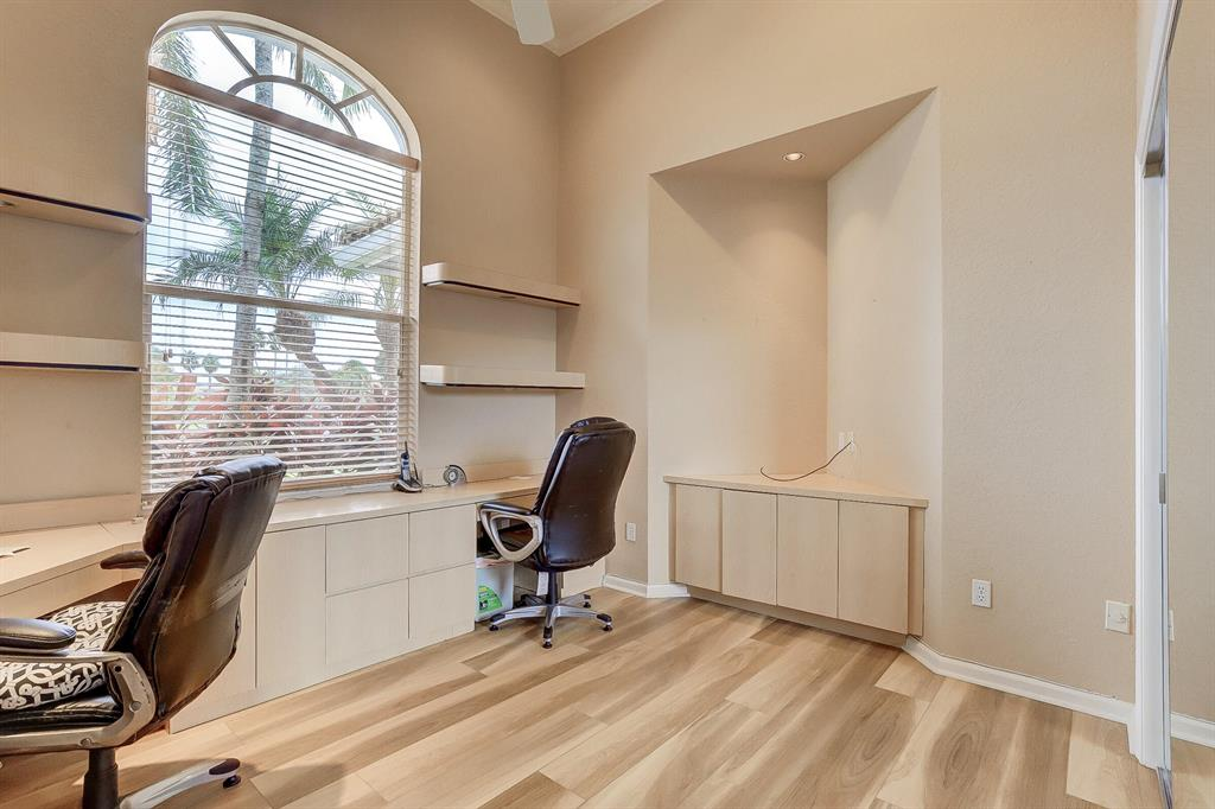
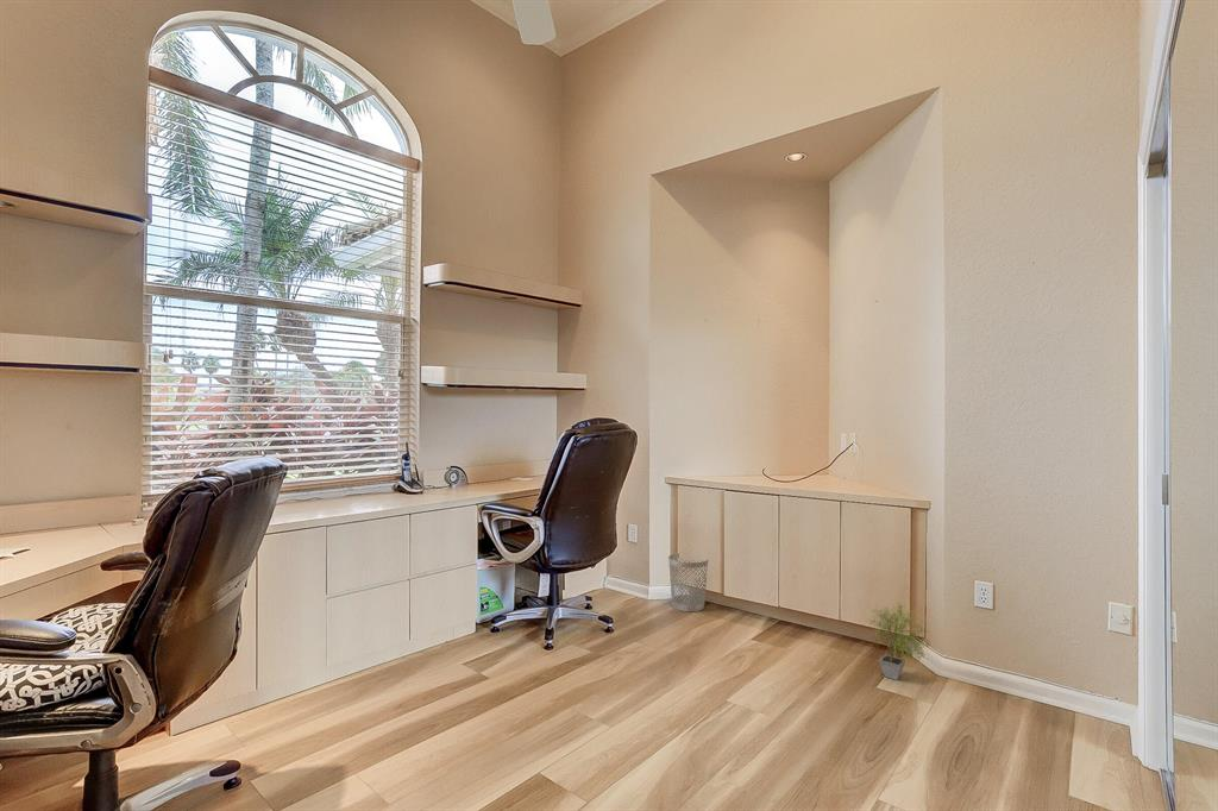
+ potted plant [866,602,931,681]
+ wastebasket [667,552,709,612]
